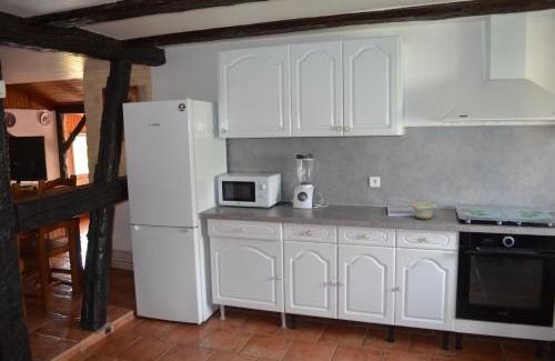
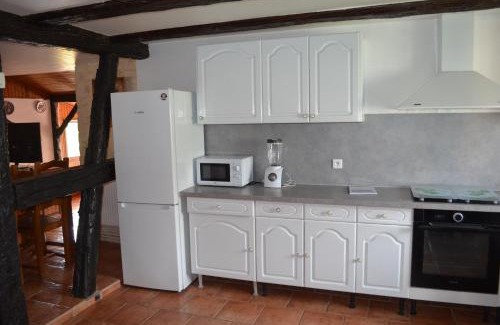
- bowl [410,201,438,221]
